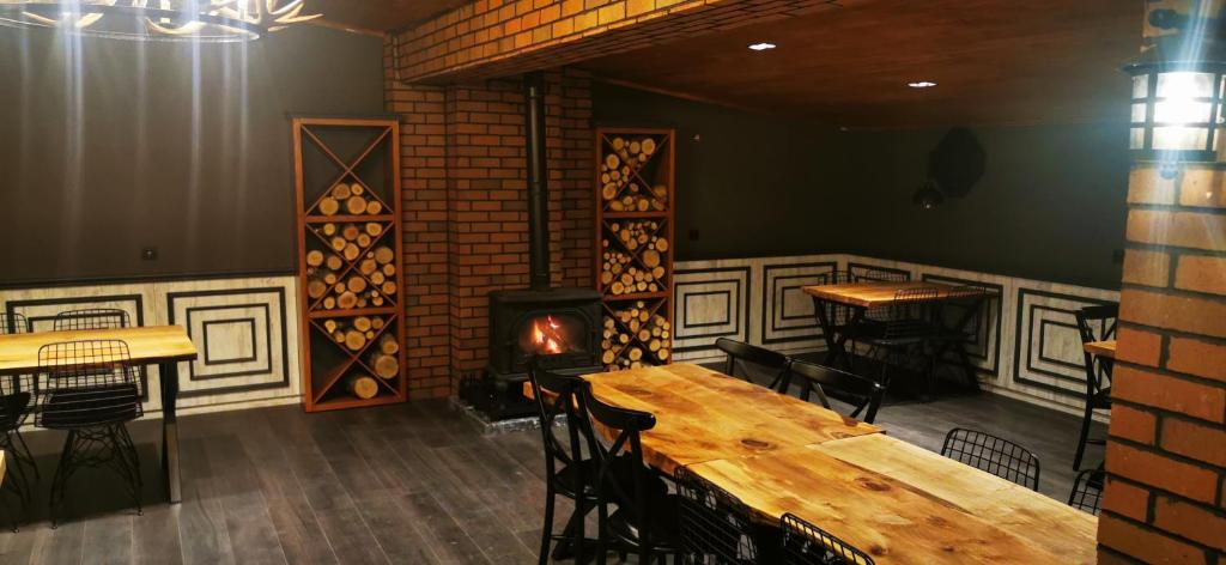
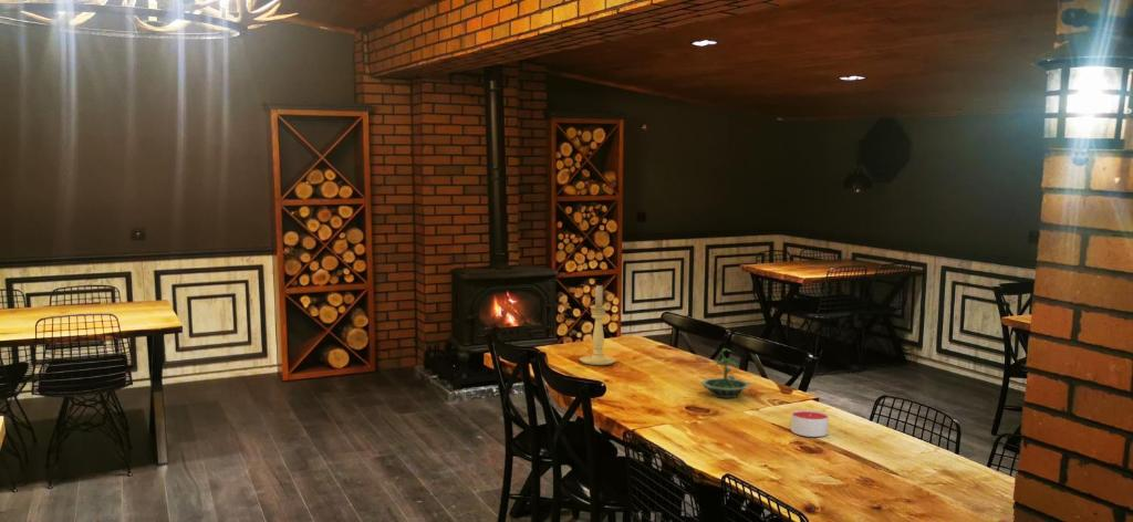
+ terrarium [699,347,752,399]
+ candle holder [579,284,617,366]
+ candle [790,409,830,438]
